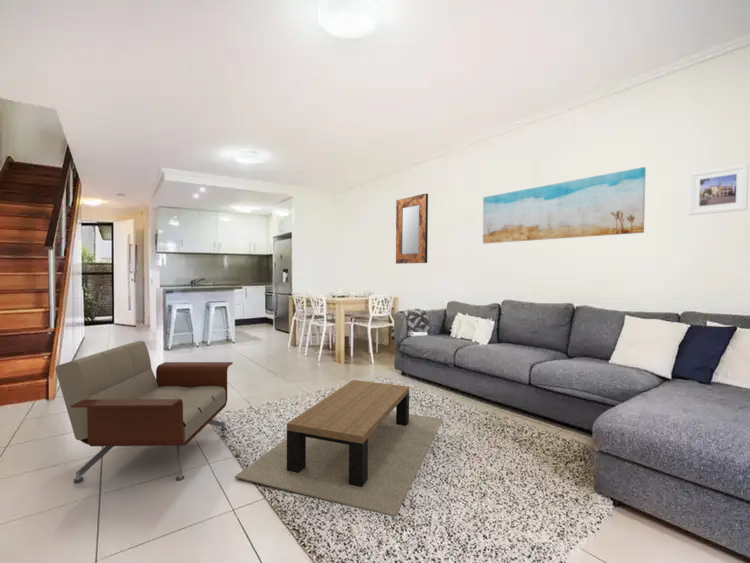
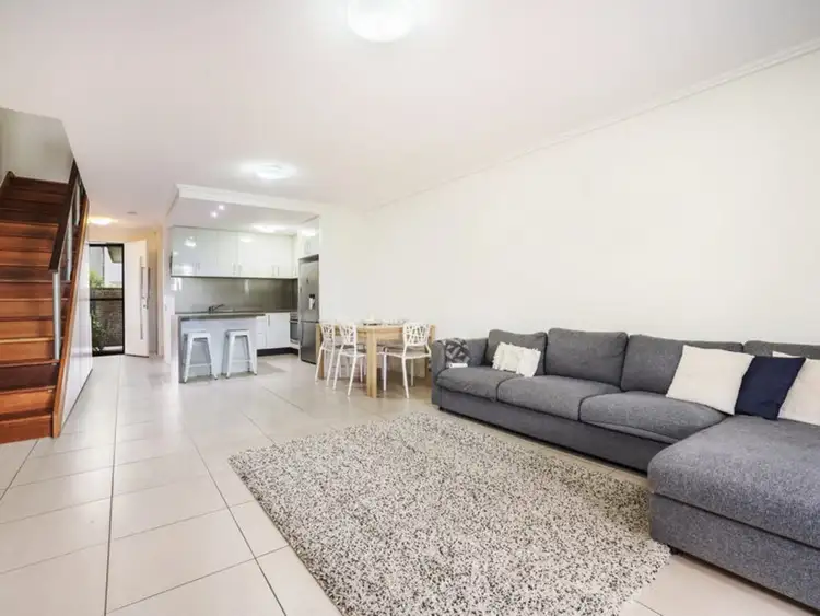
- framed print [688,163,750,216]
- coffee table [234,379,444,518]
- armchair [54,340,234,484]
- home mirror [395,193,429,265]
- wall art [482,166,647,244]
